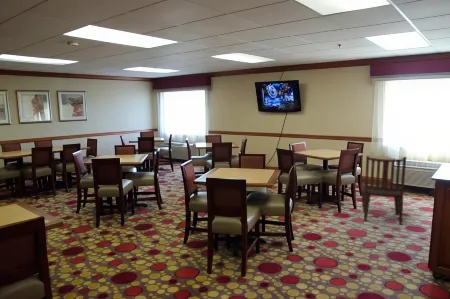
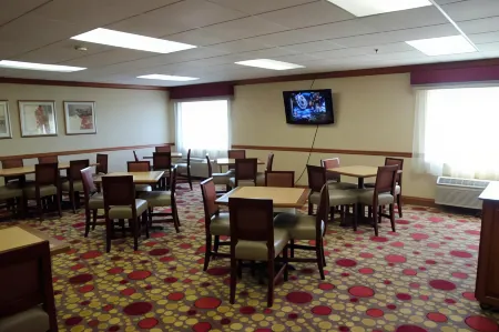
- dining chair [360,155,407,225]
